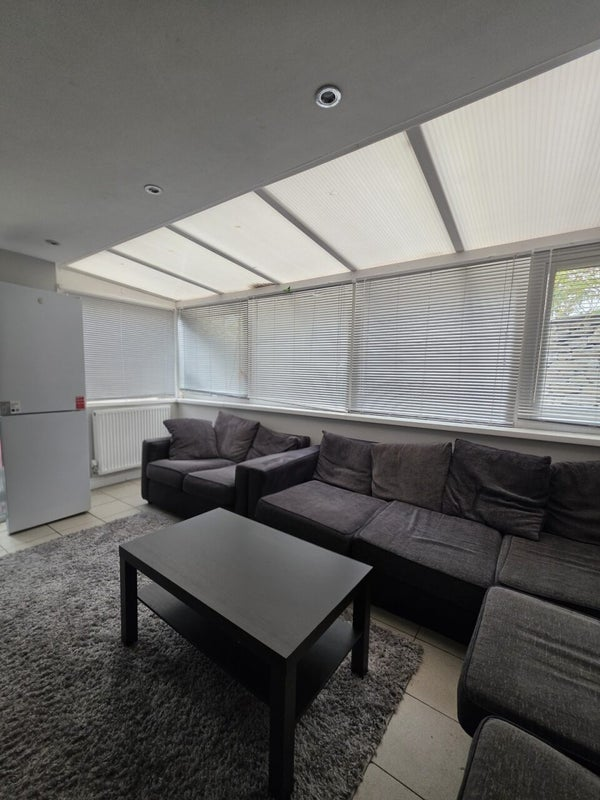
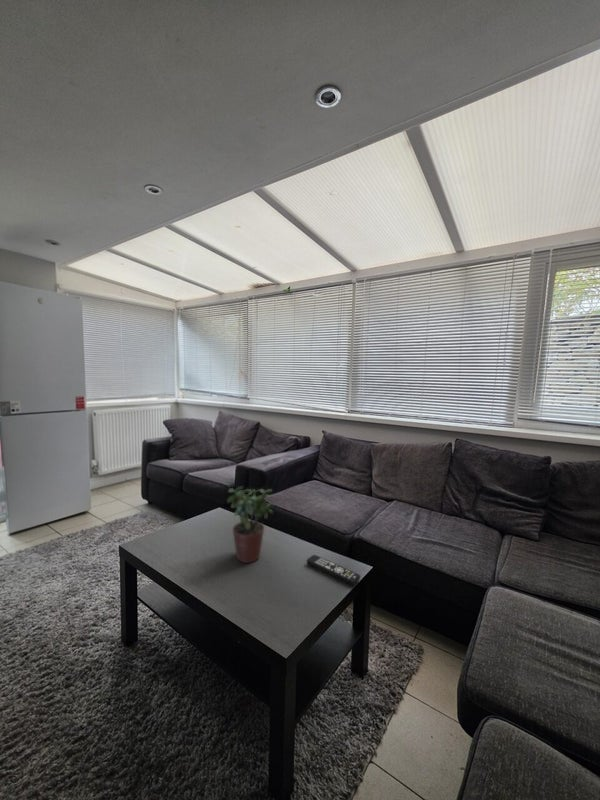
+ potted plant [226,486,275,564]
+ remote control [306,554,361,586]
